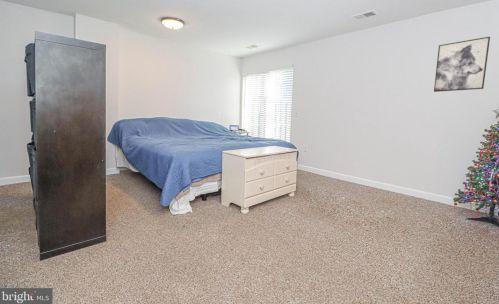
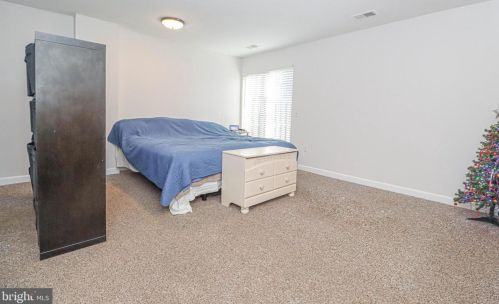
- wall art [433,36,491,93]
